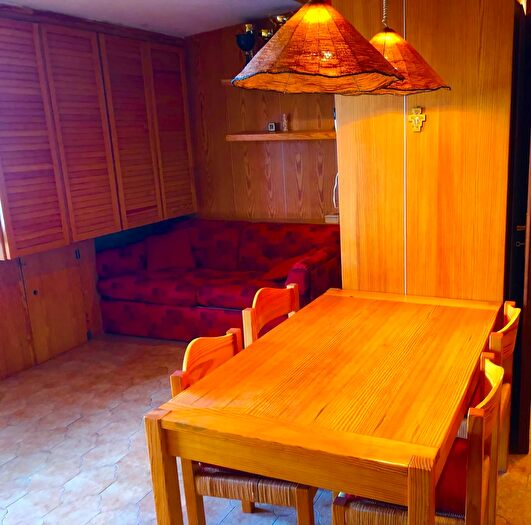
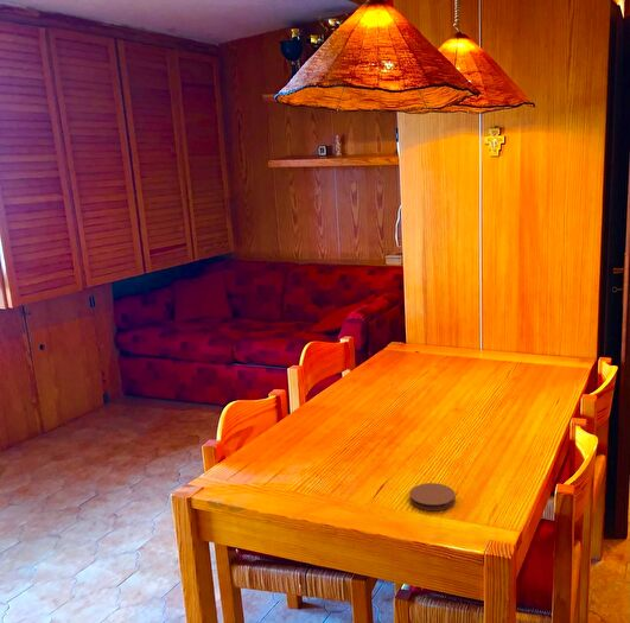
+ coaster [408,482,457,511]
